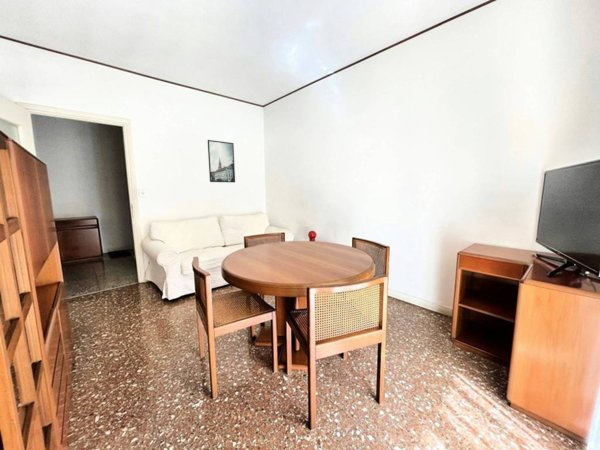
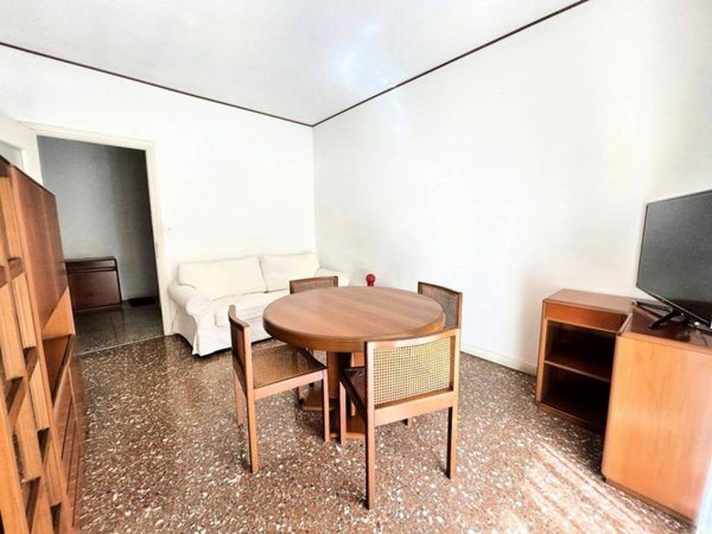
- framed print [207,139,236,183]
